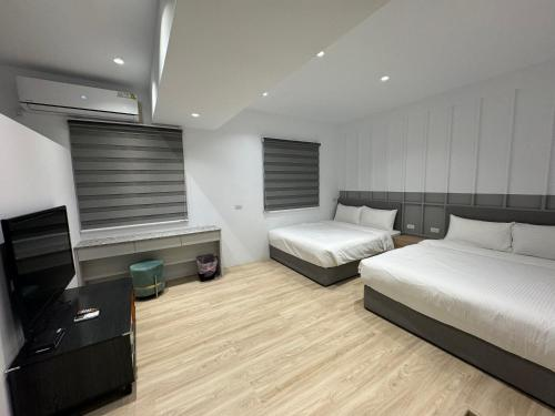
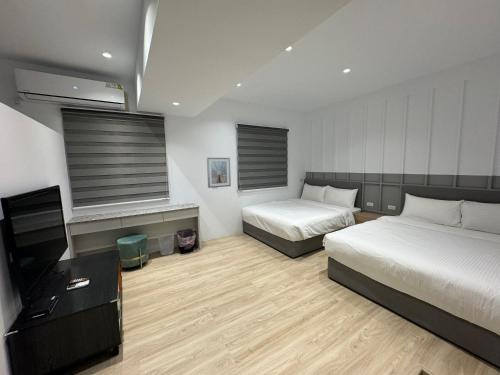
+ picture frame [206,157,232,189]
+ wastebasket [157,232,175,256]
